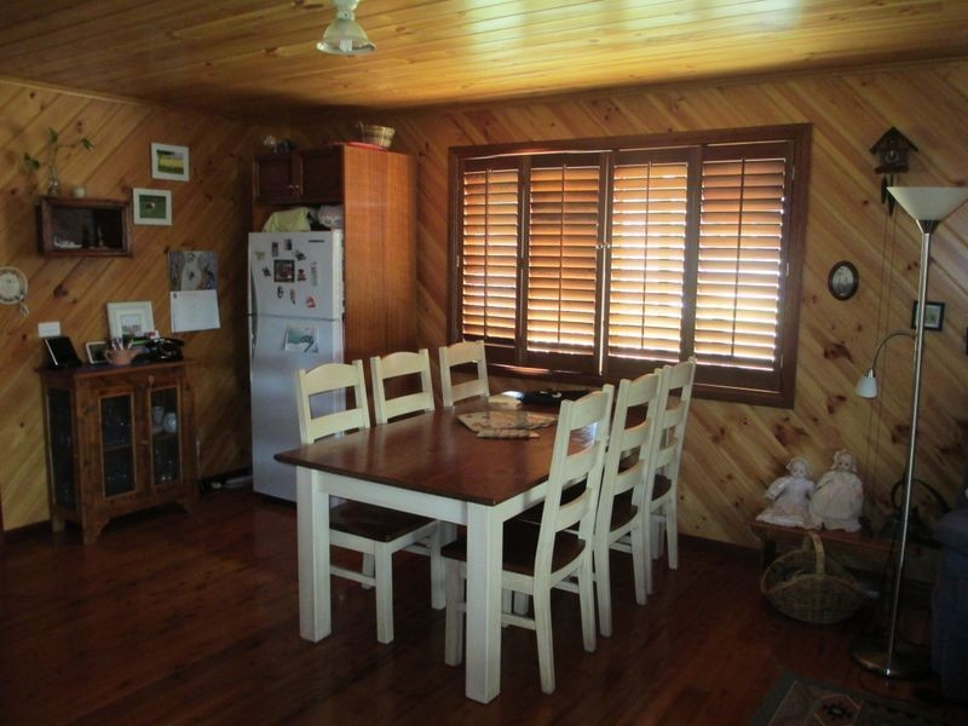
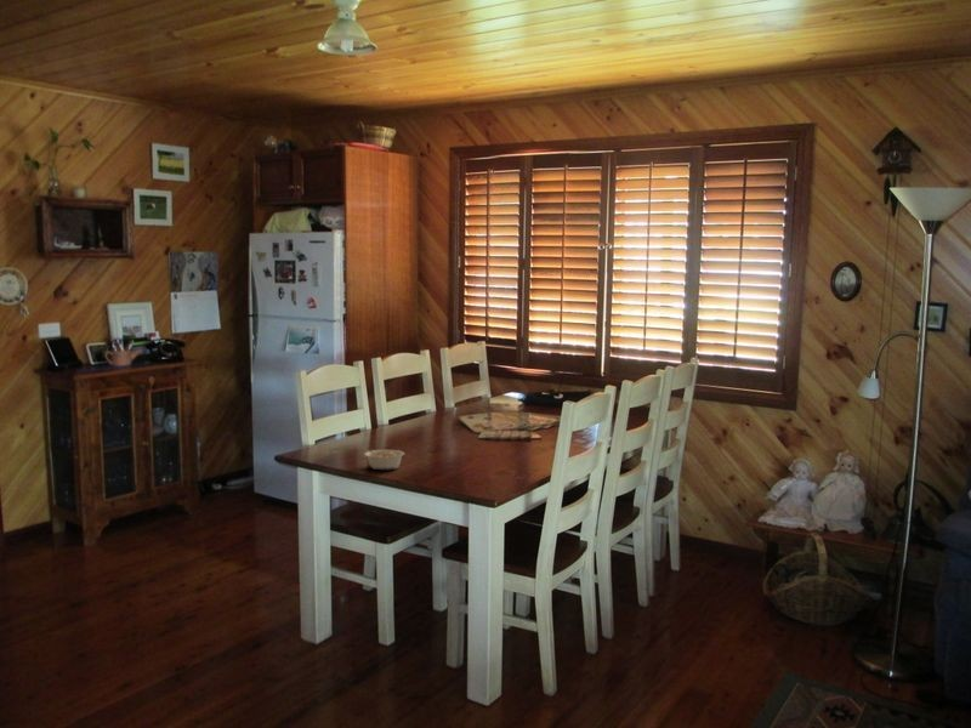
+ legume [360,445,405,471]
